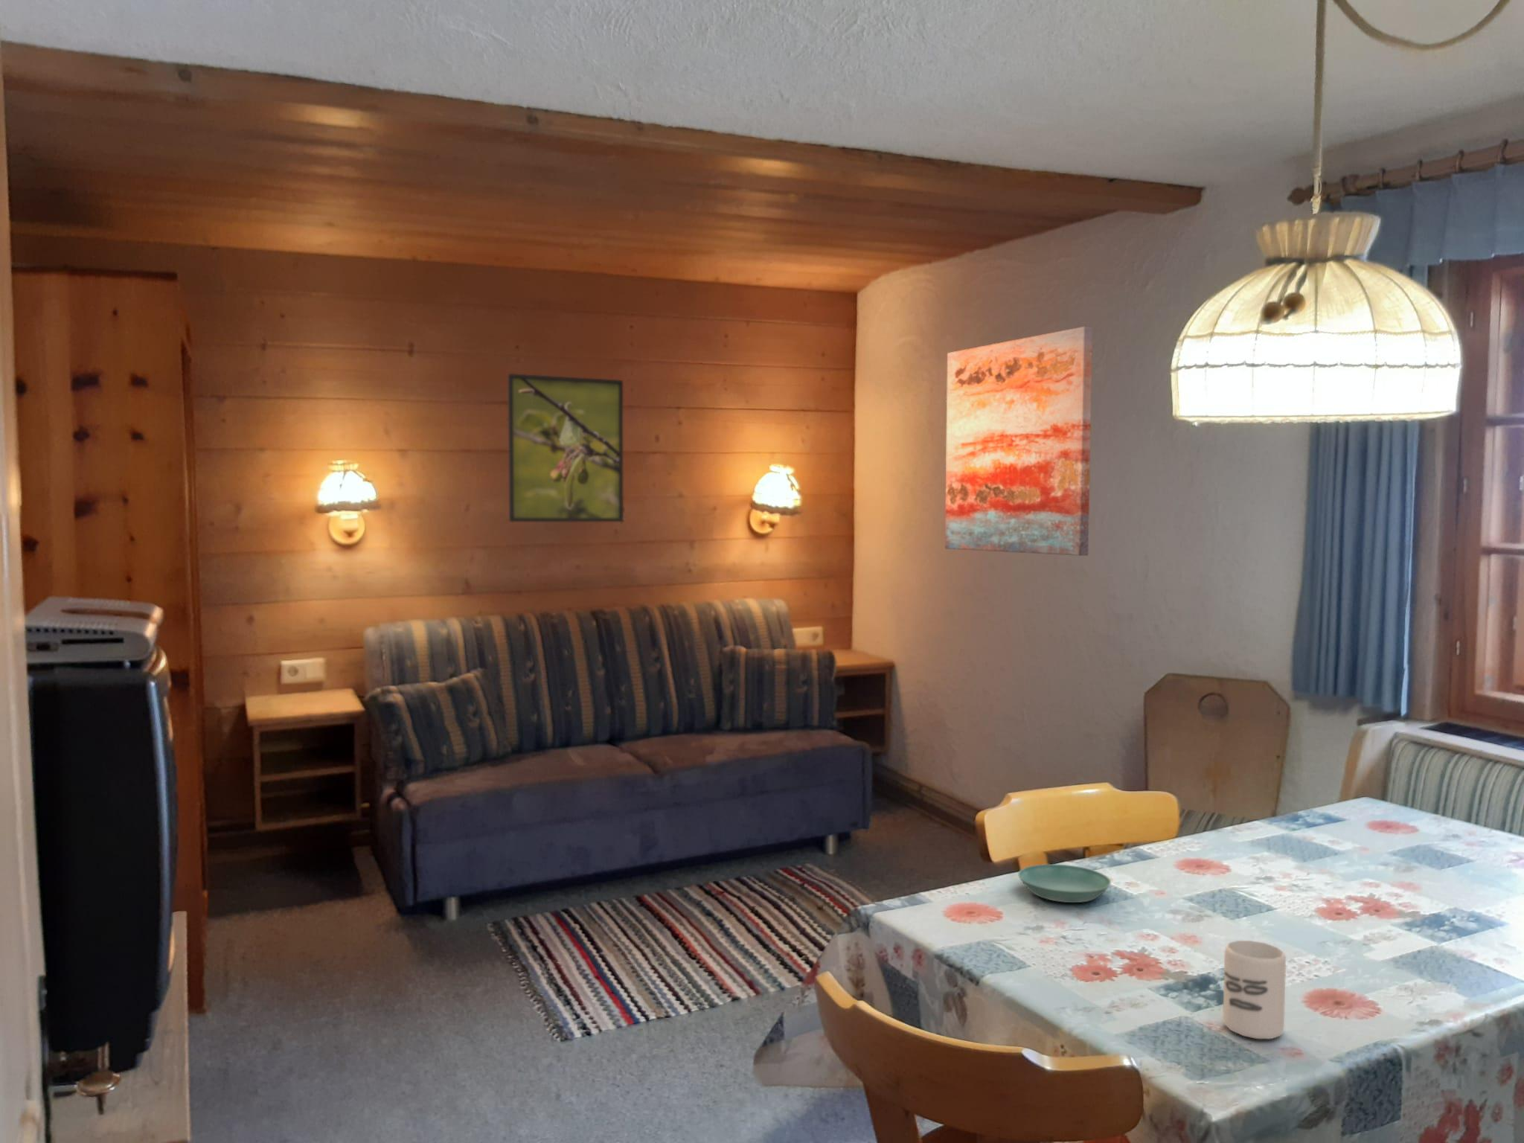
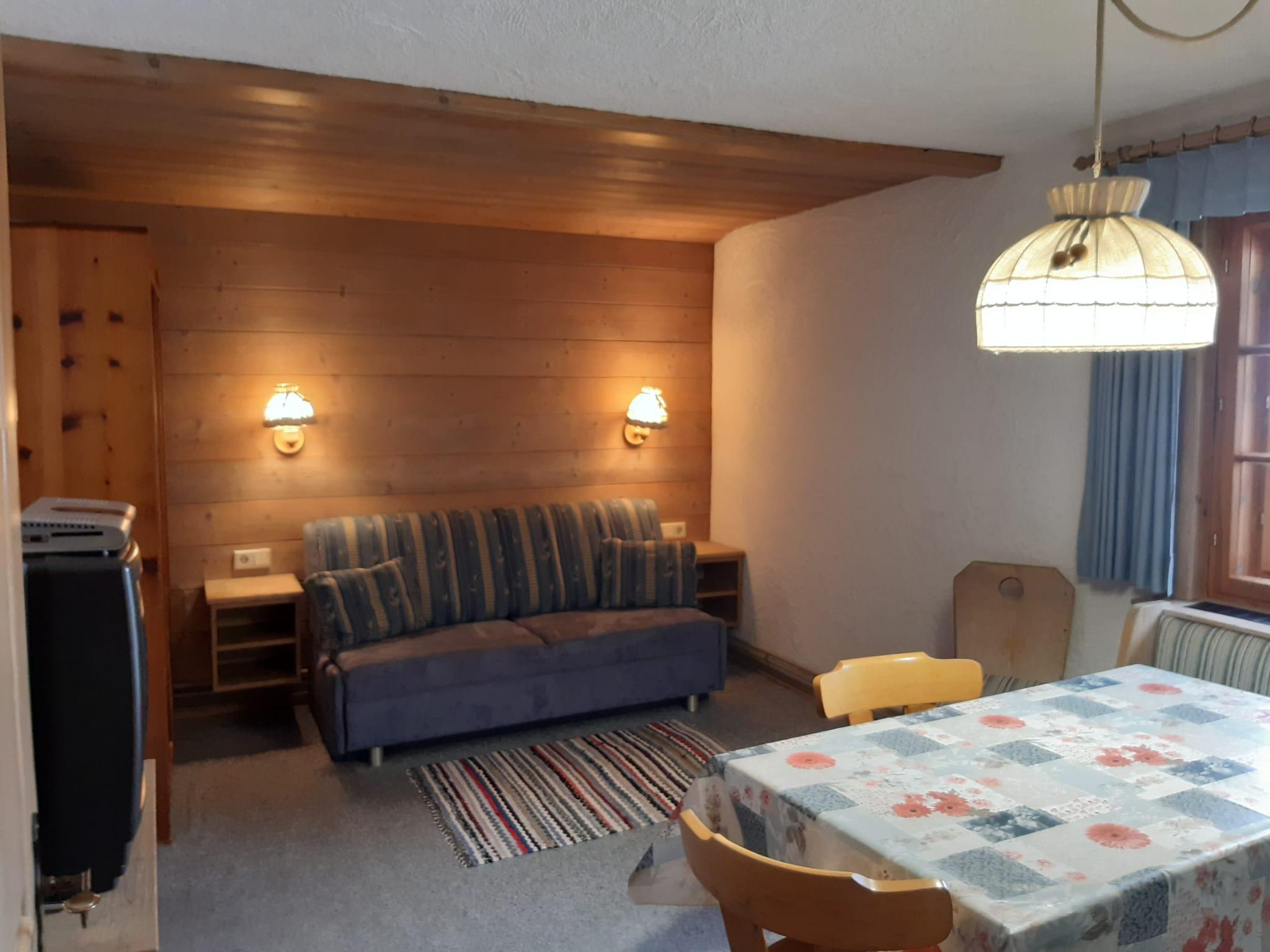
- saucer [1018,863,1111,903]
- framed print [508,373,624,522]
- wall art [944,325,1093,557]
- cup [1222,940,1286,1040]
